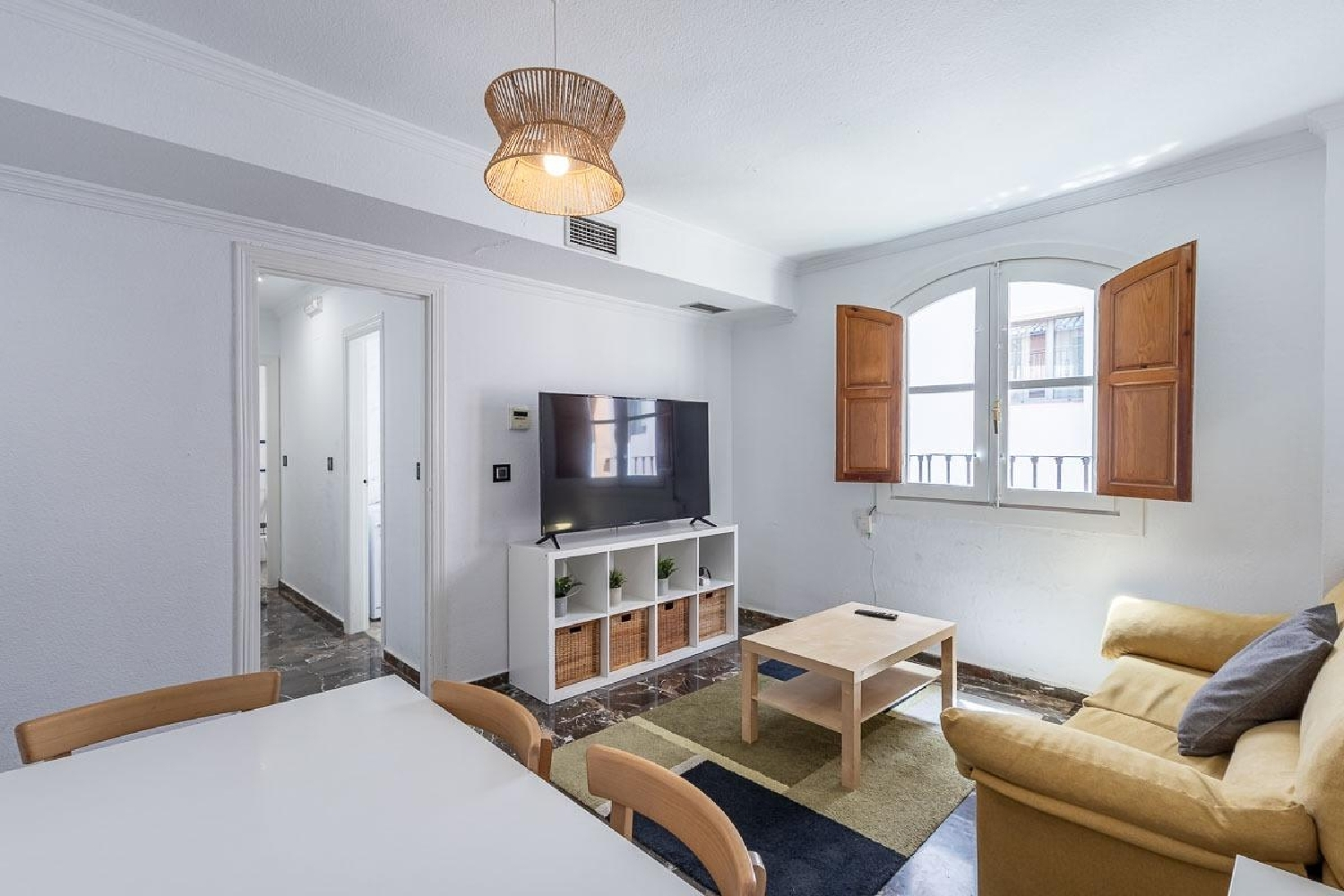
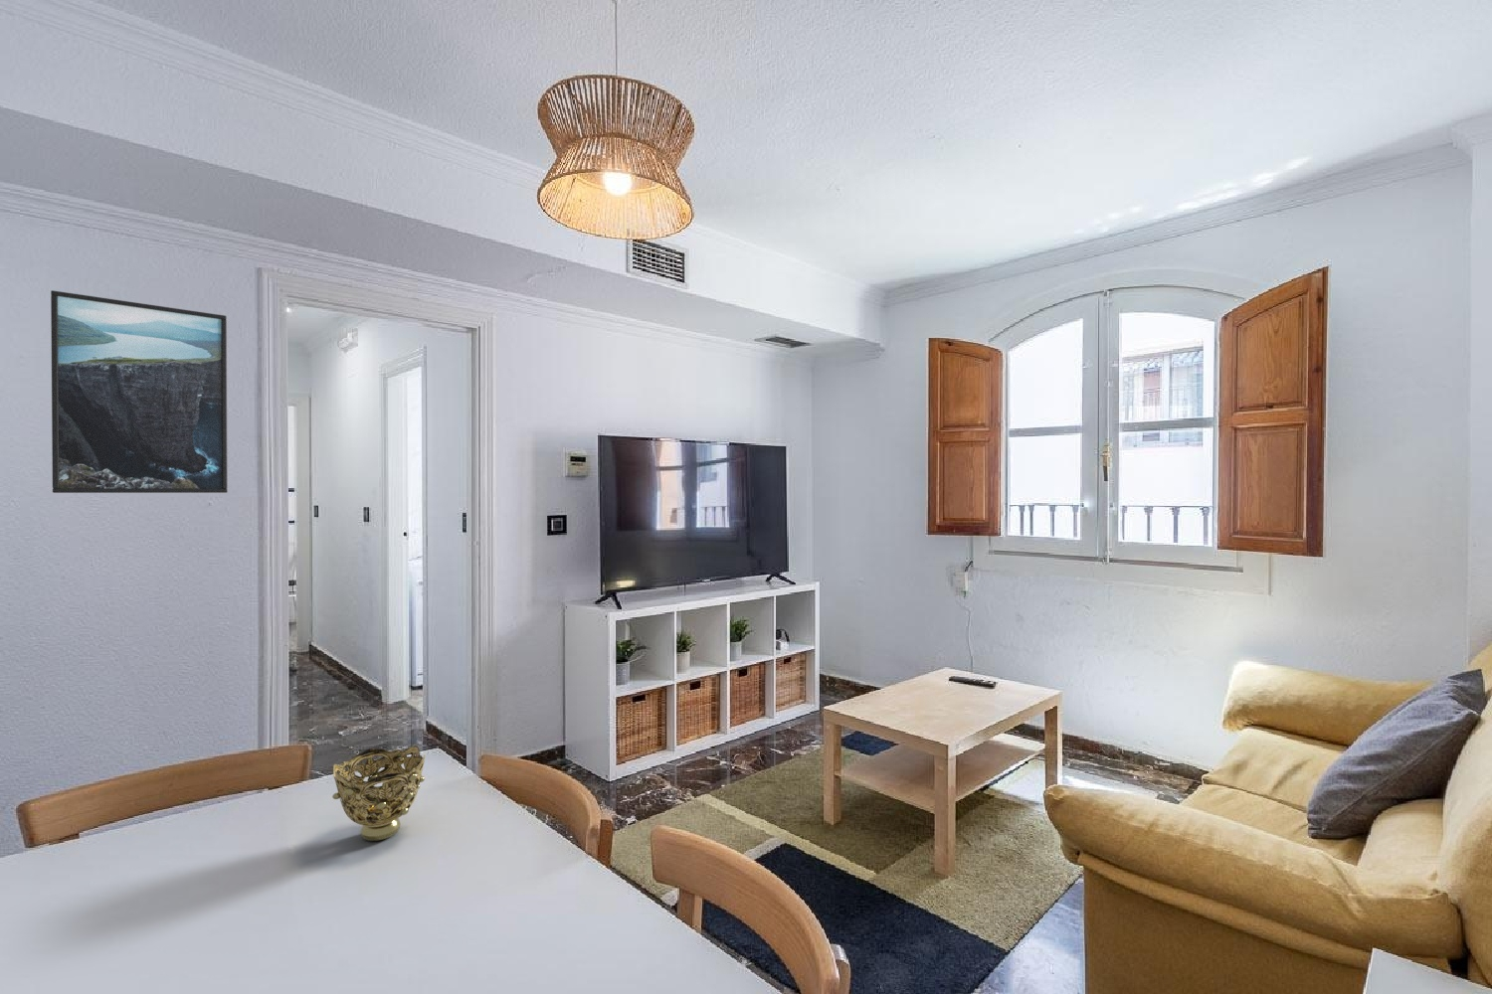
+ decorative bowl [331,744,425,842]
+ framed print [50,290,229,494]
